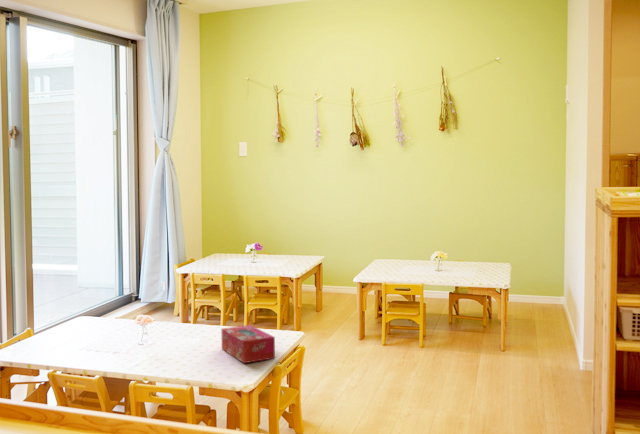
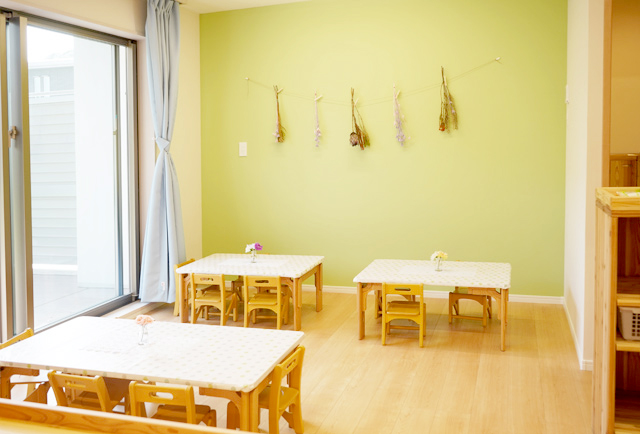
- tissue box [220,324,276,364]
